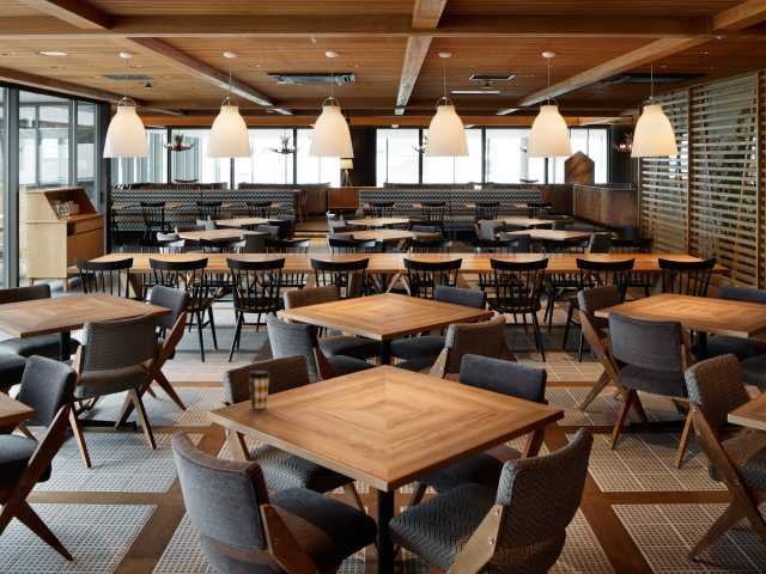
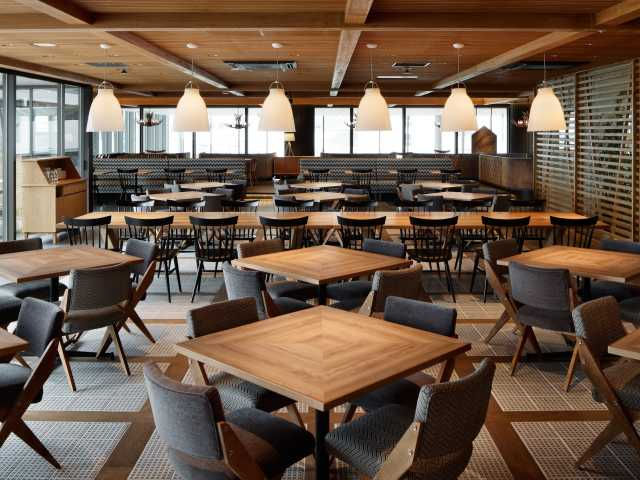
- coffee cup [247,370,272,409]
